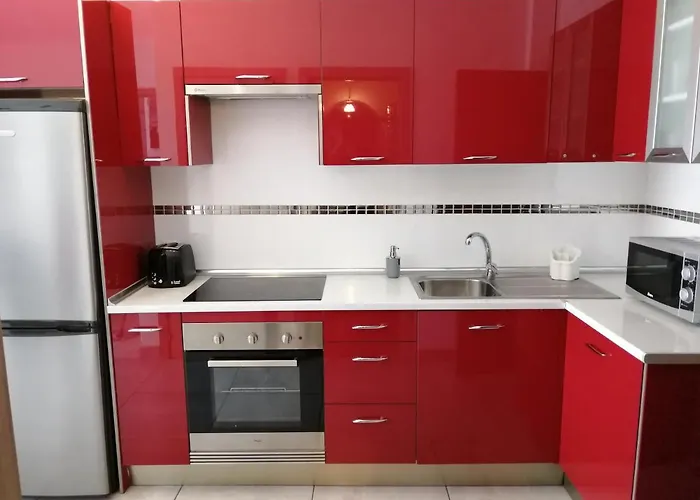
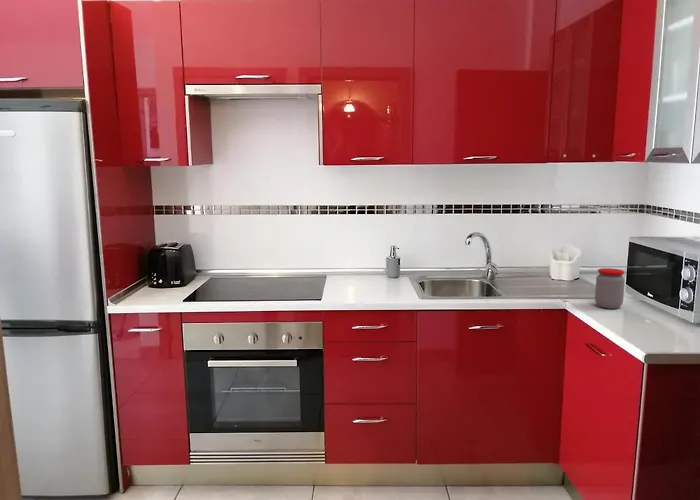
+ jar [594,267,626,310]
